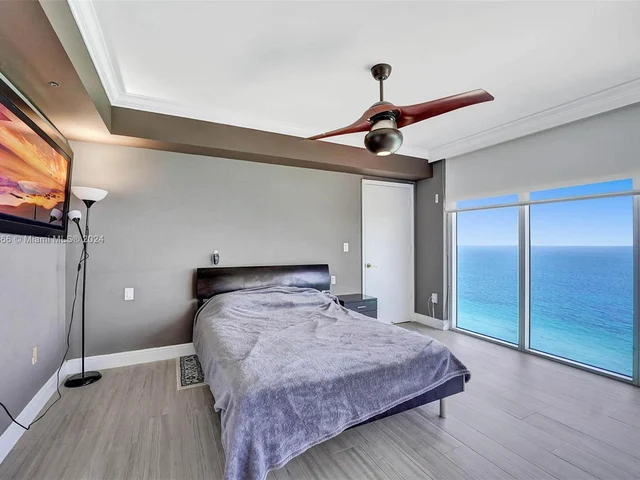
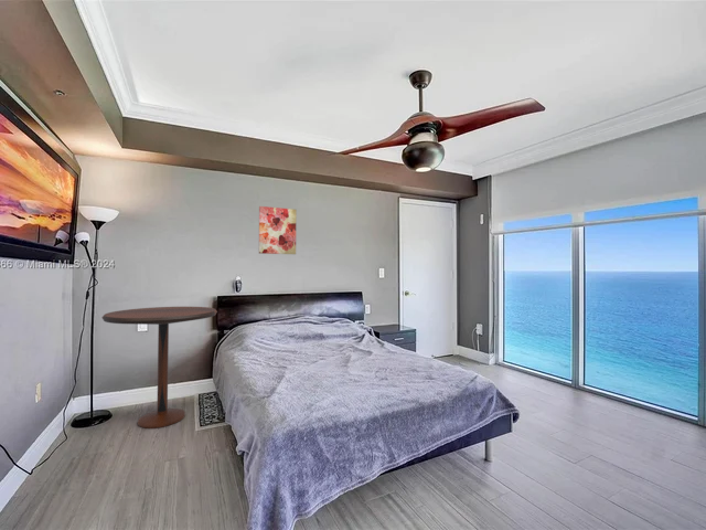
+ pedestal table [101,306,218,430]
+ wall art [258,205,298,255]
